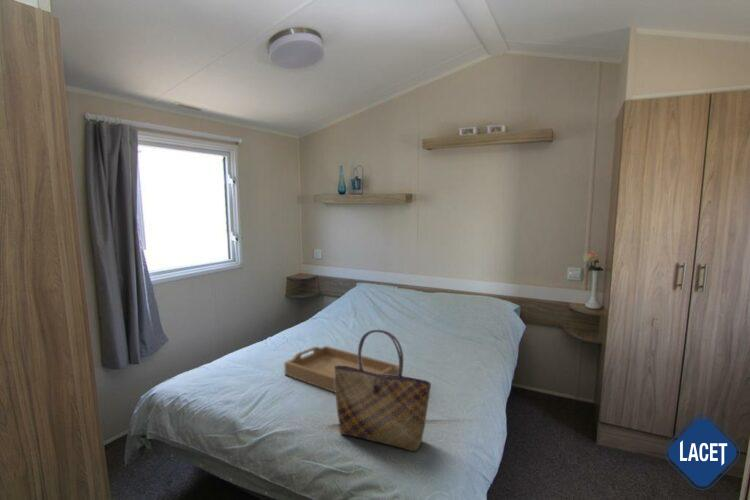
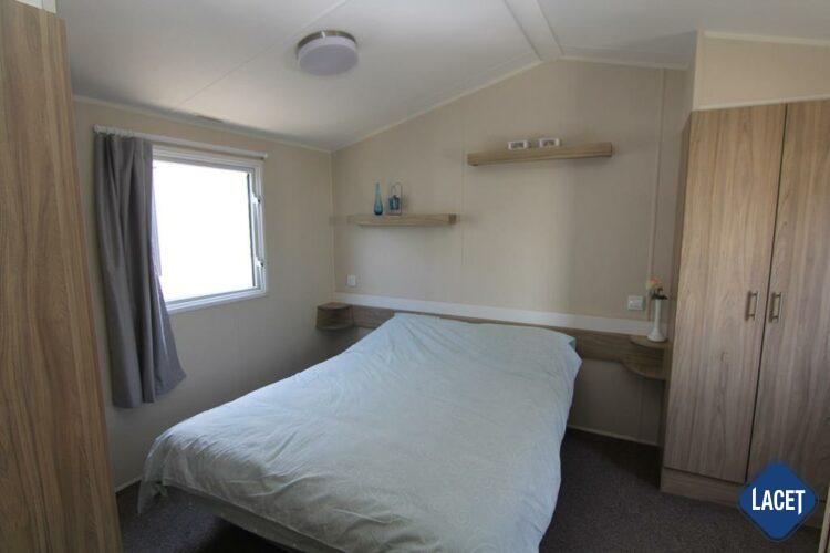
- serving tray [283,345,399,394]
- tote bag [334,329,432,453]
